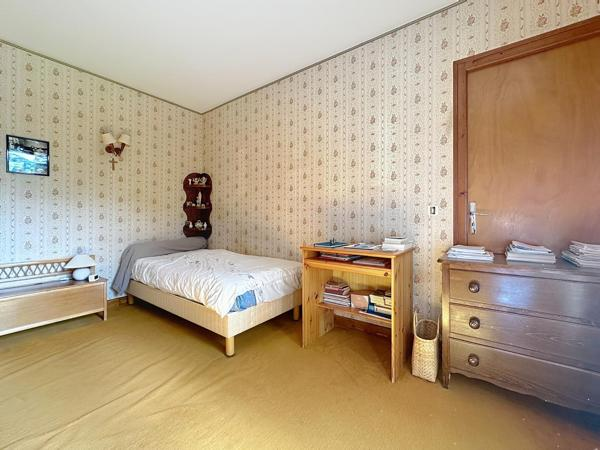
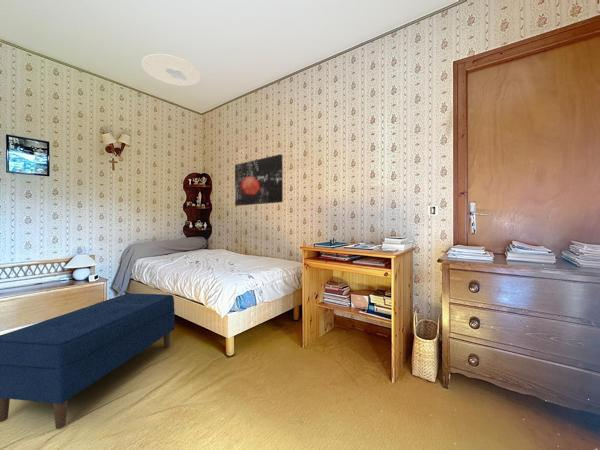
+ wall art [234,153,284,207]
+ bench [0,293,176,430]
+ ceiling light [141,53,202,87]
